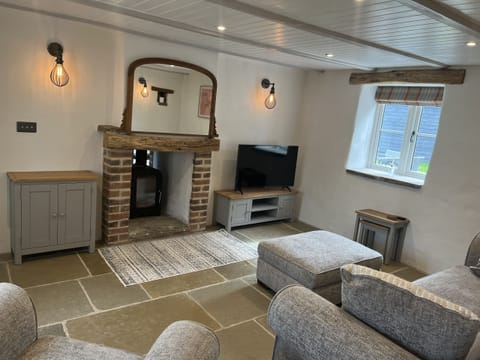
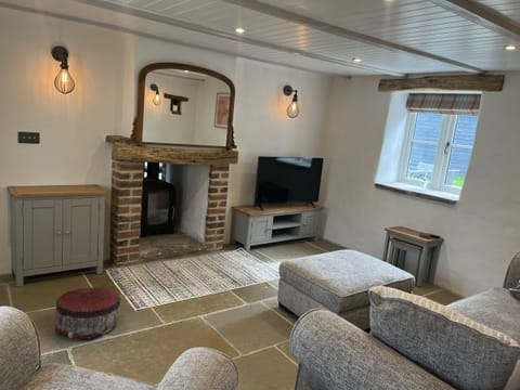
+ pouf [54,287,122,341]
